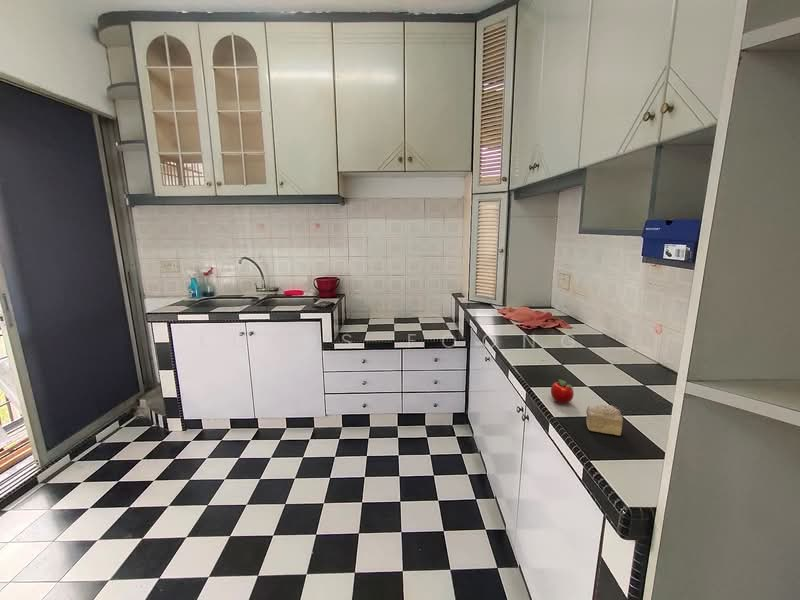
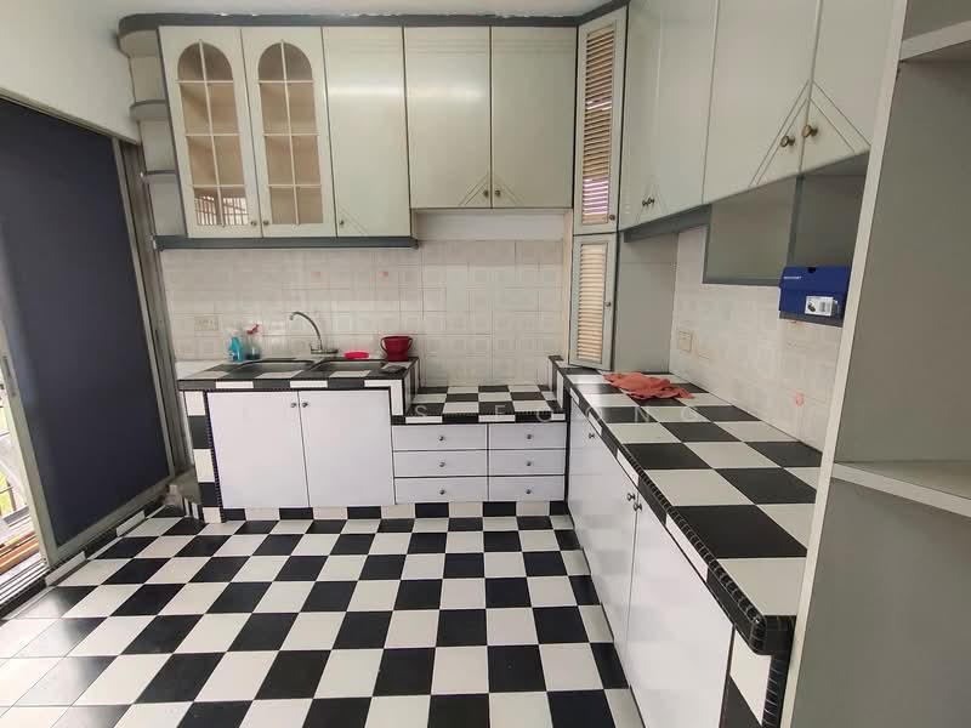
- apple [550,378,575,405]
- cake slice [585,404,624,436]
